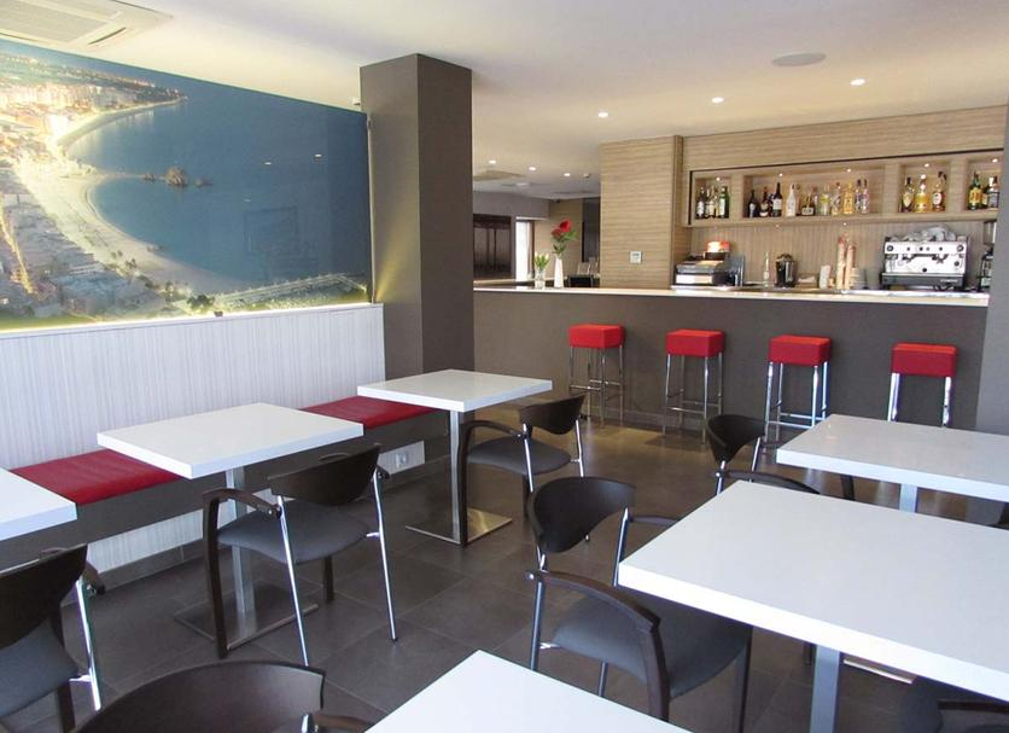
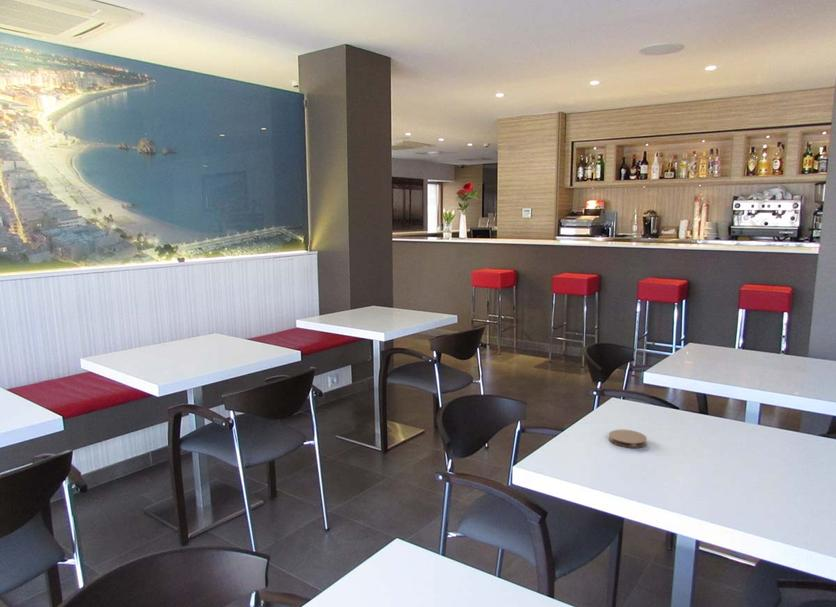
+ coaster [608,429,648,449]
